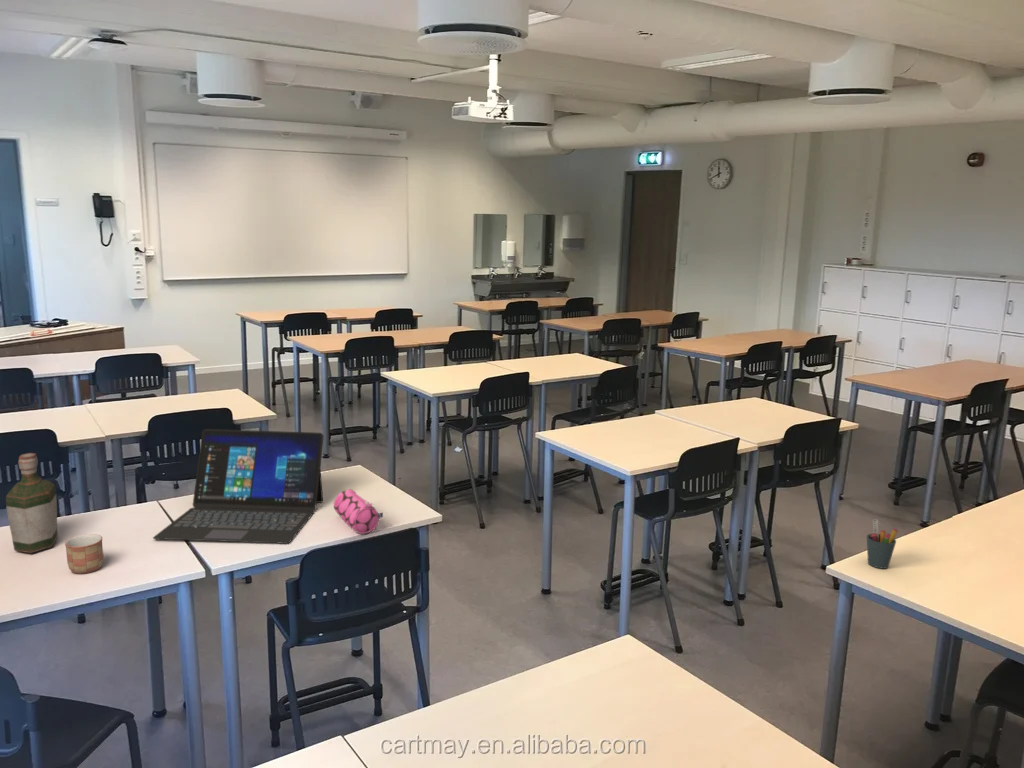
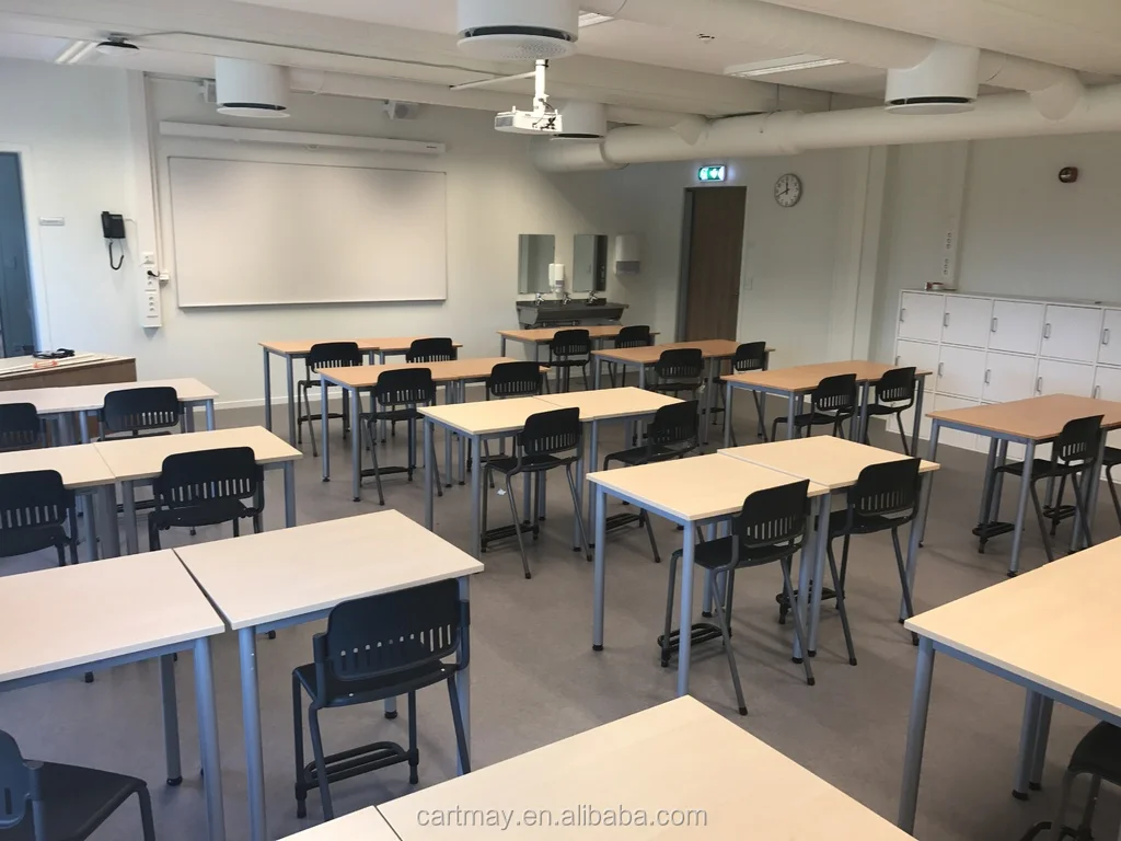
- bottle [5,452,58,554]
- pen holder [866,518,899,570]
- mug [64,533,104,575]
- laptop [152,428,324,545]
- pencil case [333,488,384,535]
